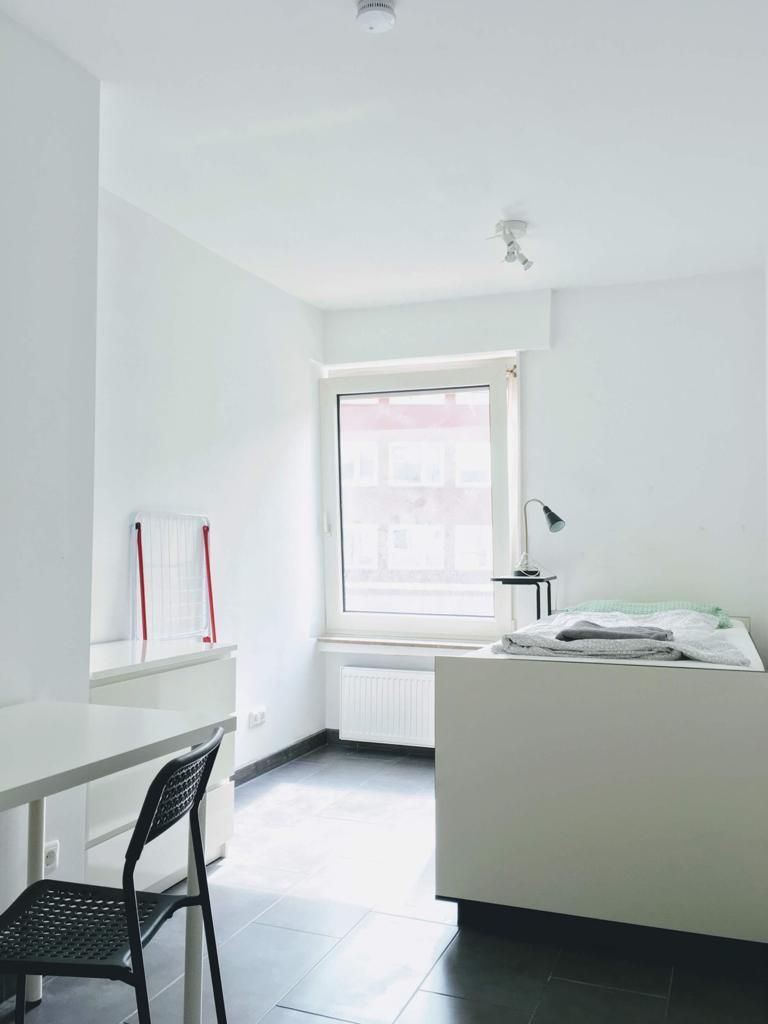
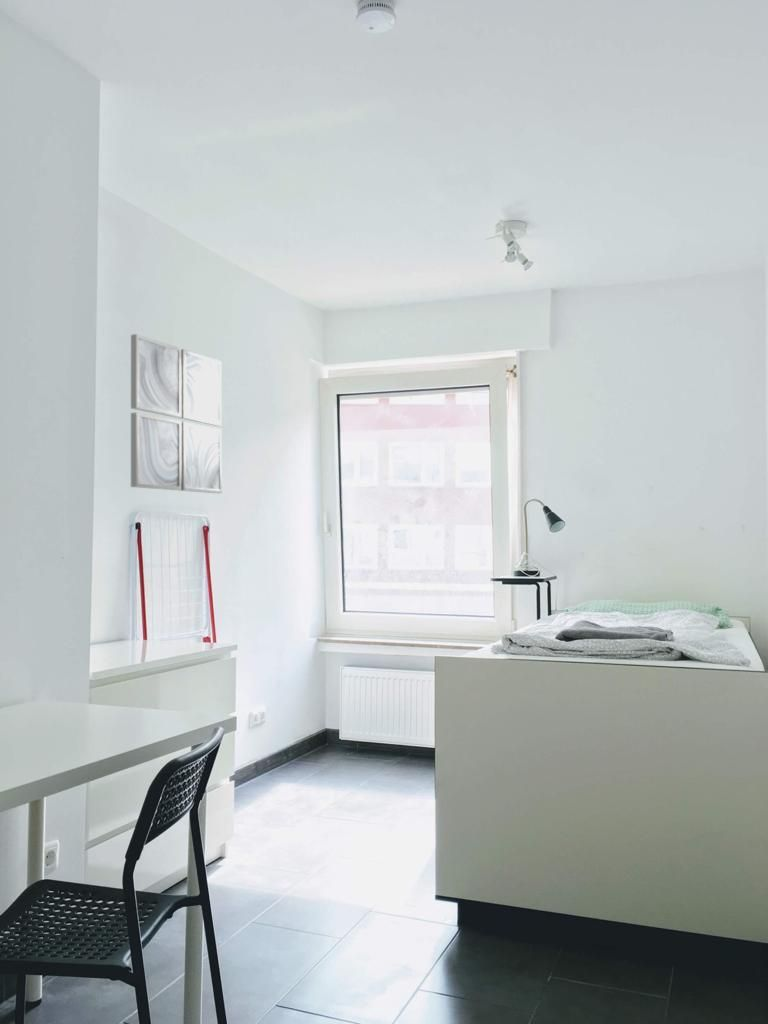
+ wall art [130,333,223,494]
